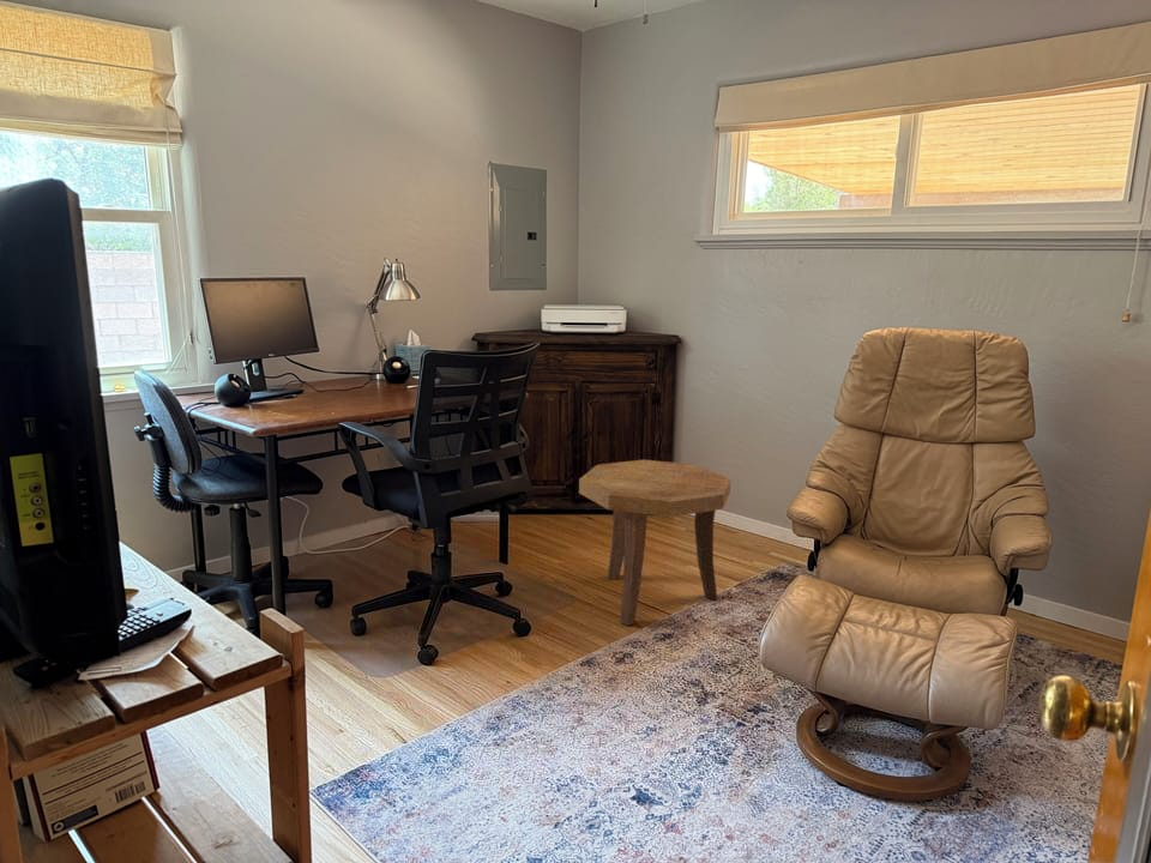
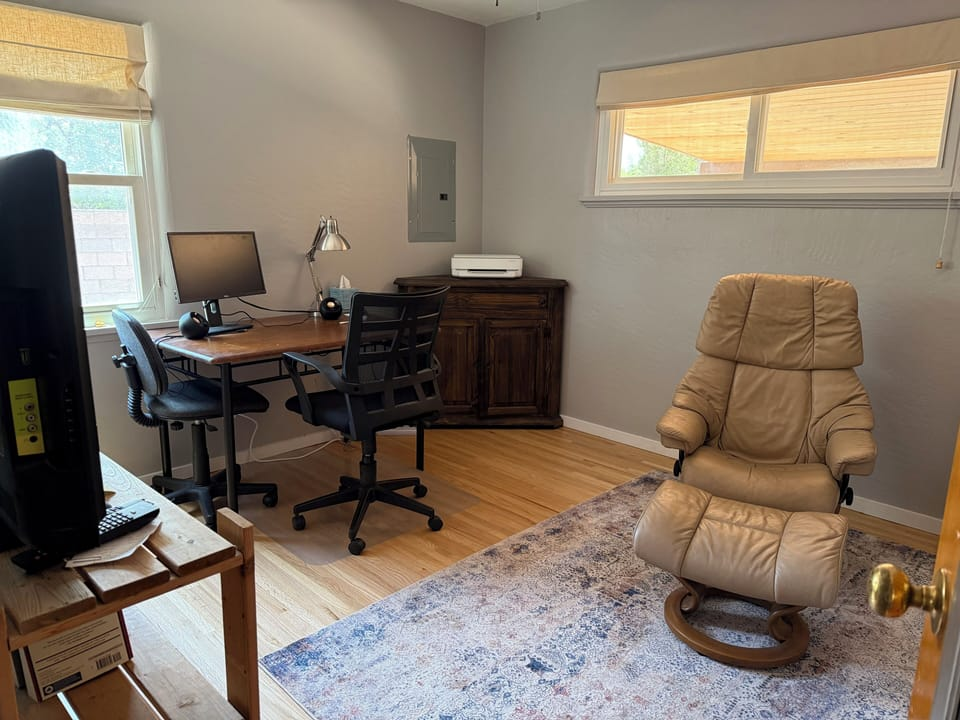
- side table [578,459,733,627]
